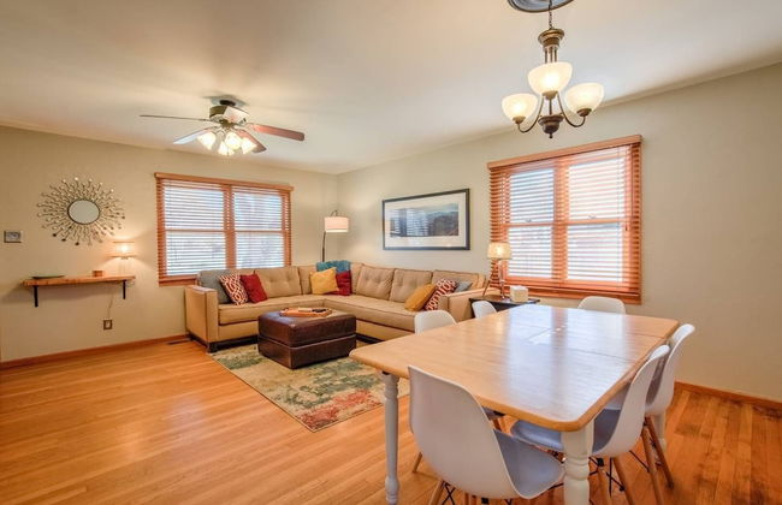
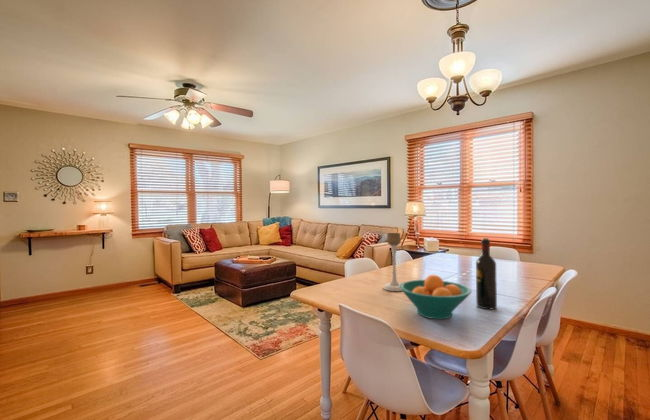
+ fruit bowl [399,274,473,320]
+ wine bottle [475,237,498,310]
+ candle holder [382,232,402,292]
